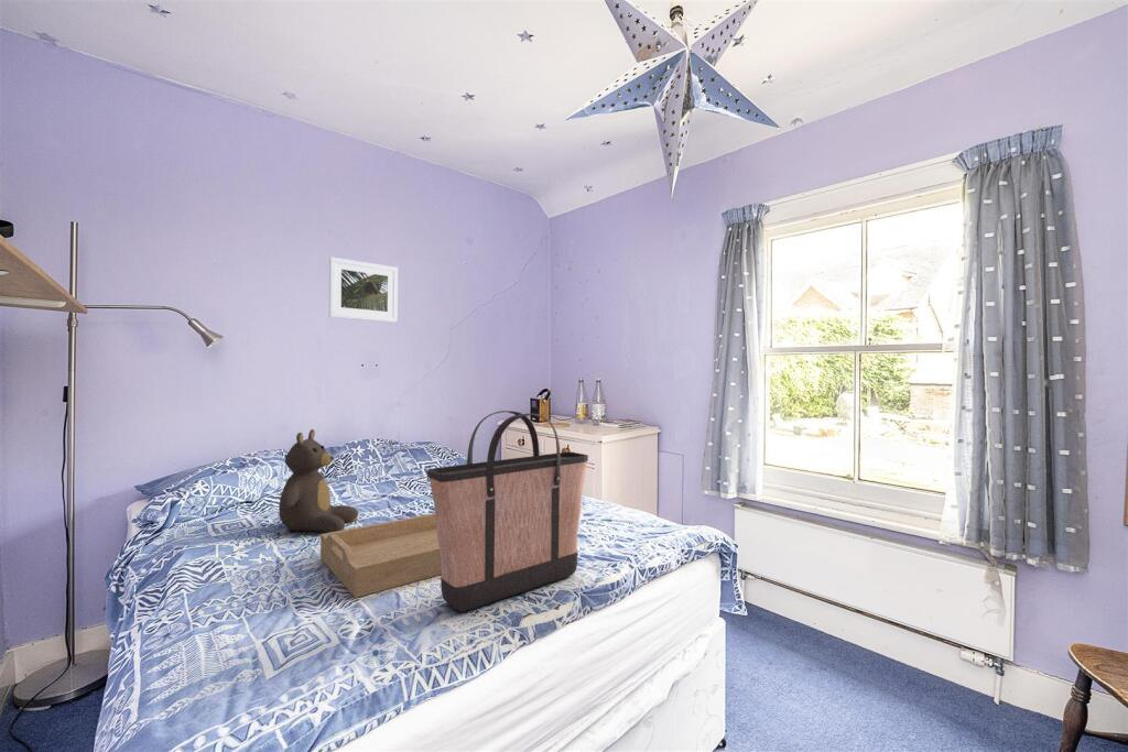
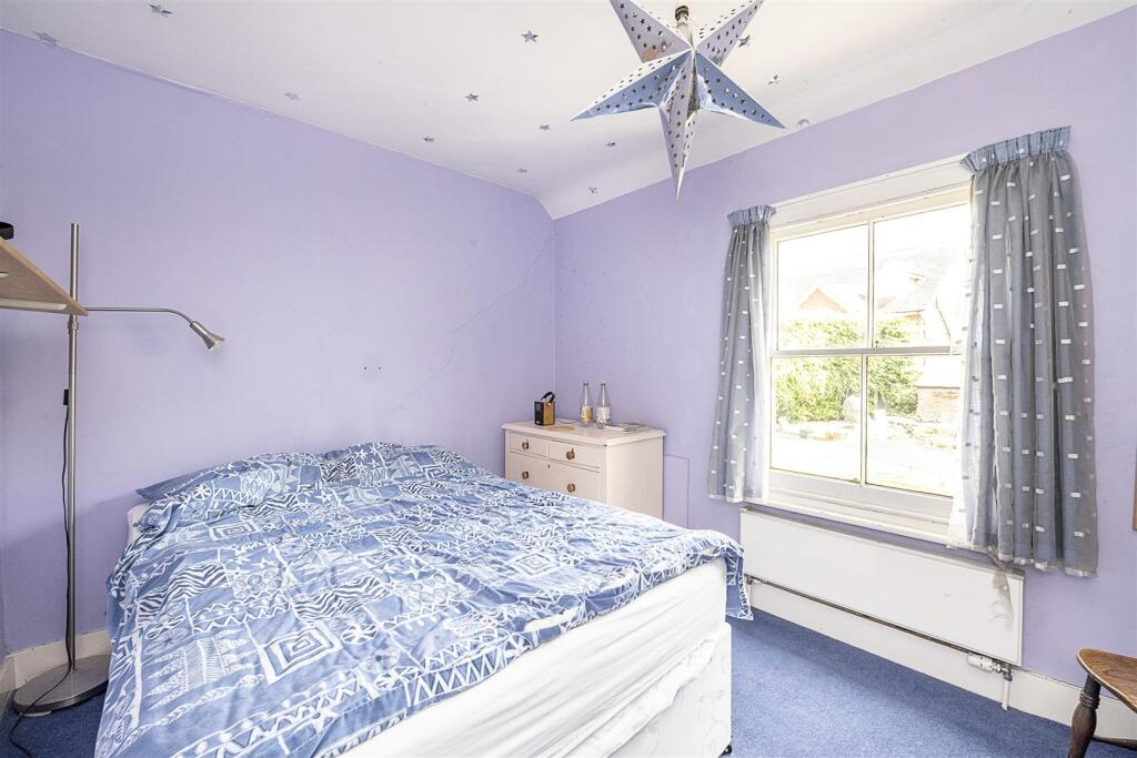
- teddy bear [278,428,359,534]
- serving tray [319,512,442,599]
- shopping bag [426,410,589,613]
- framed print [328,257,399,324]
